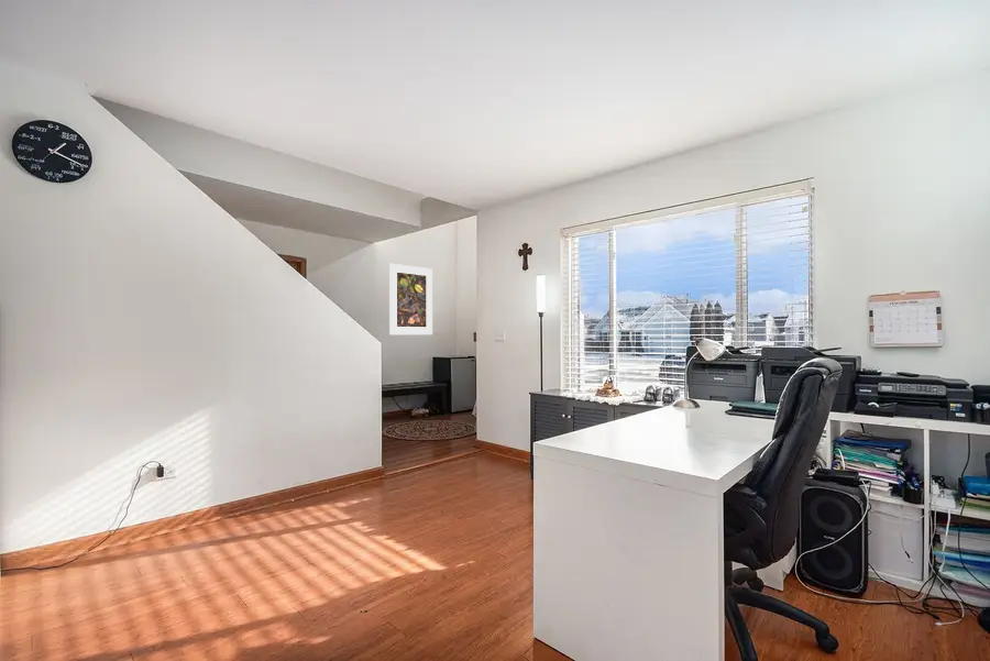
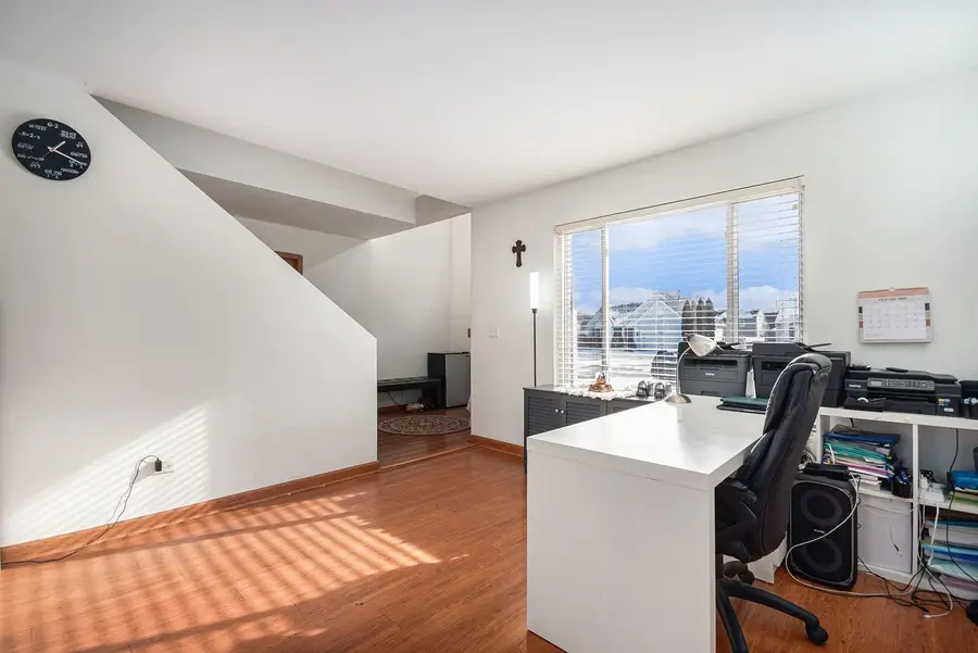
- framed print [388,263,433,335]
